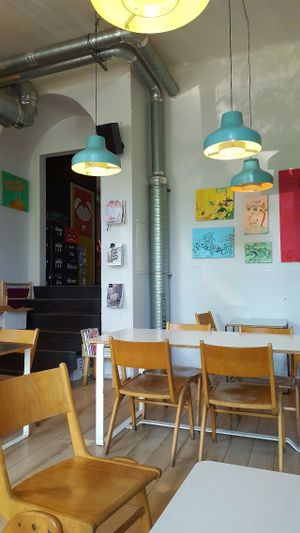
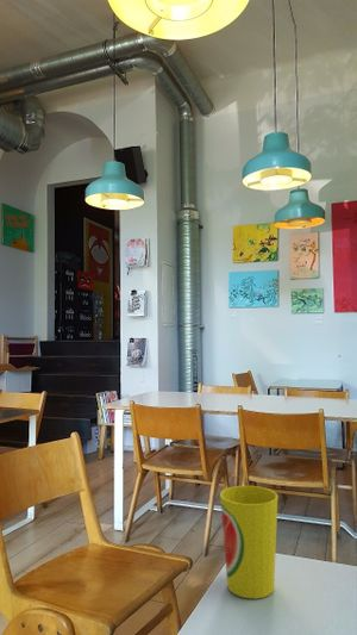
+ cup [219,485,280,599]
